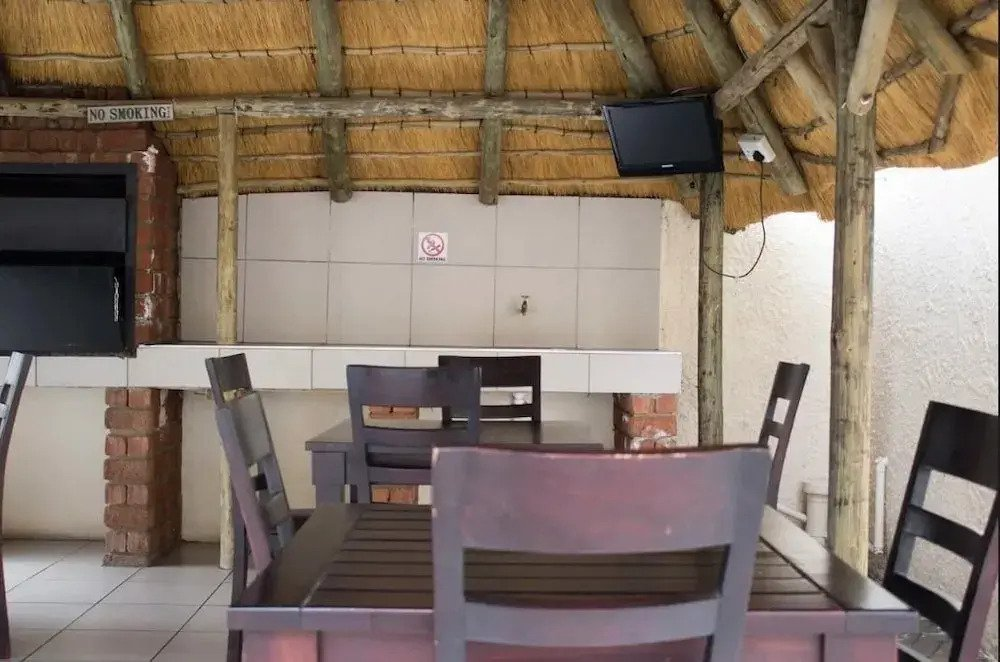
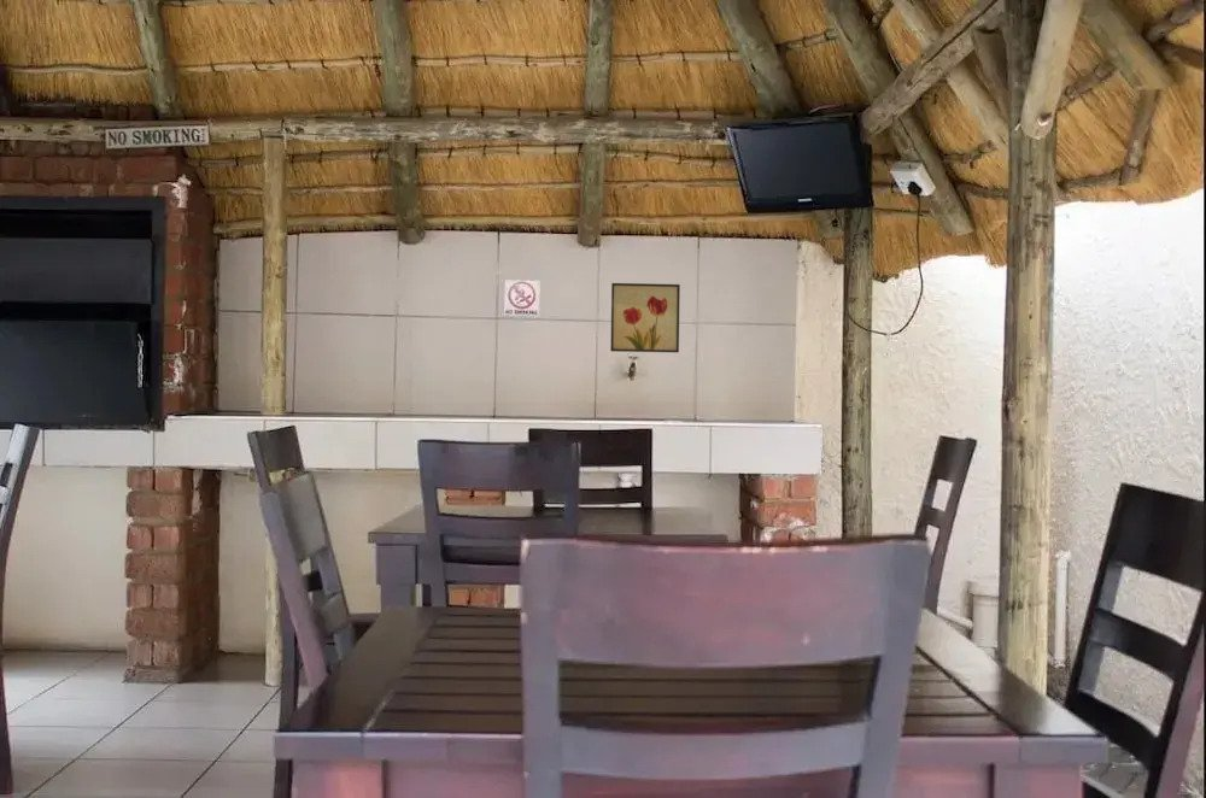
+ wall art [609,282,681,353]
